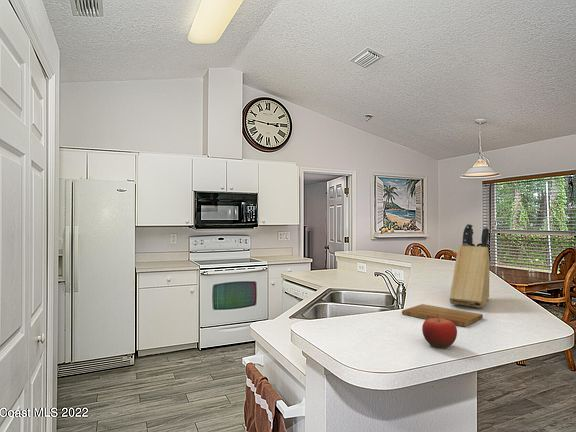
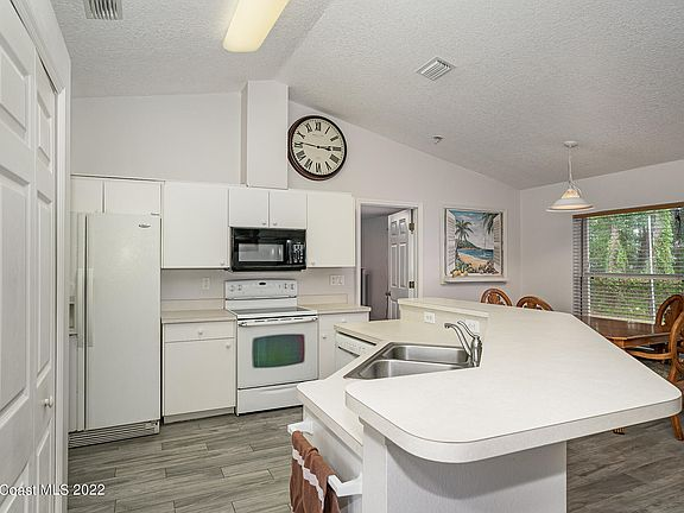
- knife block [449,223,492,309]
- cutting board [401,303,484,327]
- fruit [421,314,458,349]
